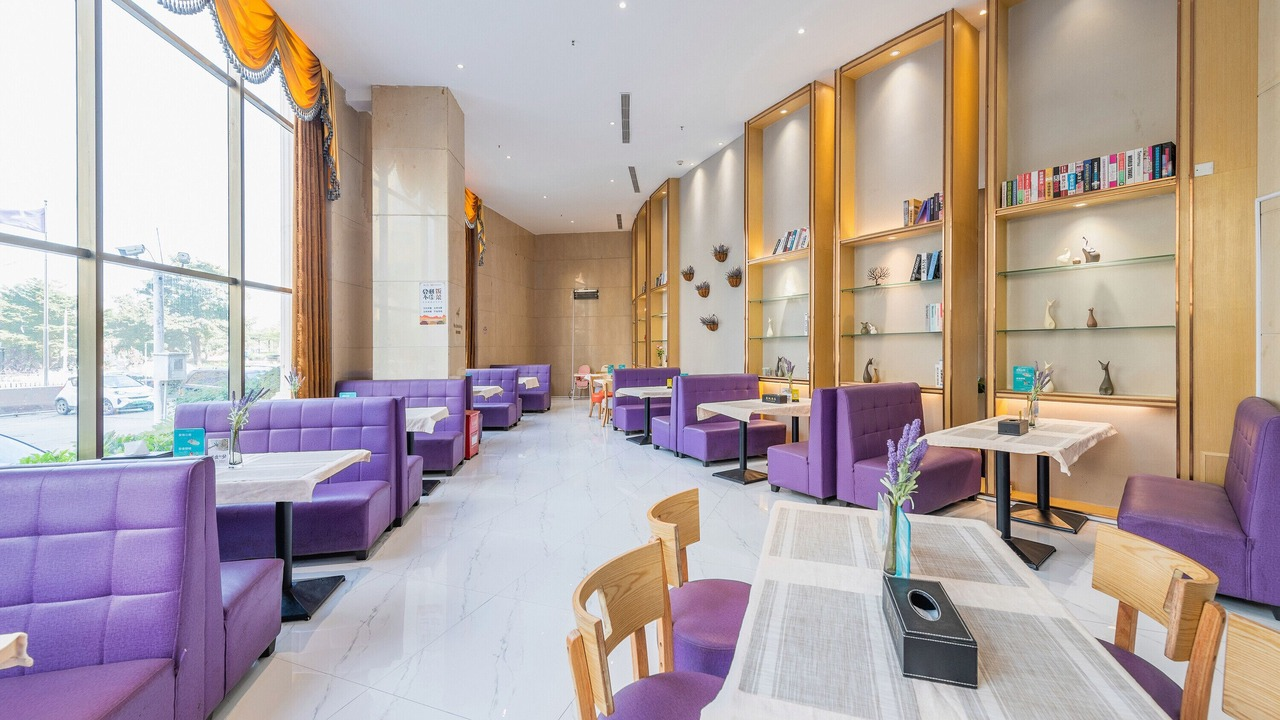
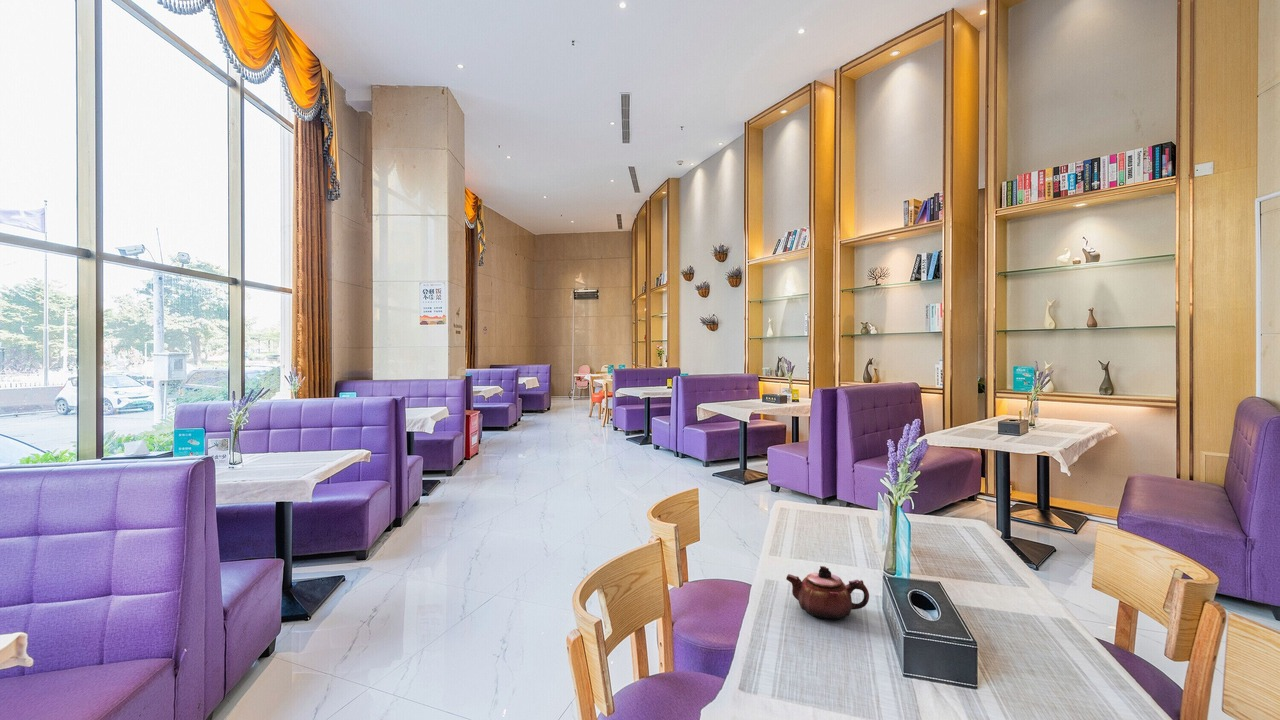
+ teapot [785,565,870,621]
